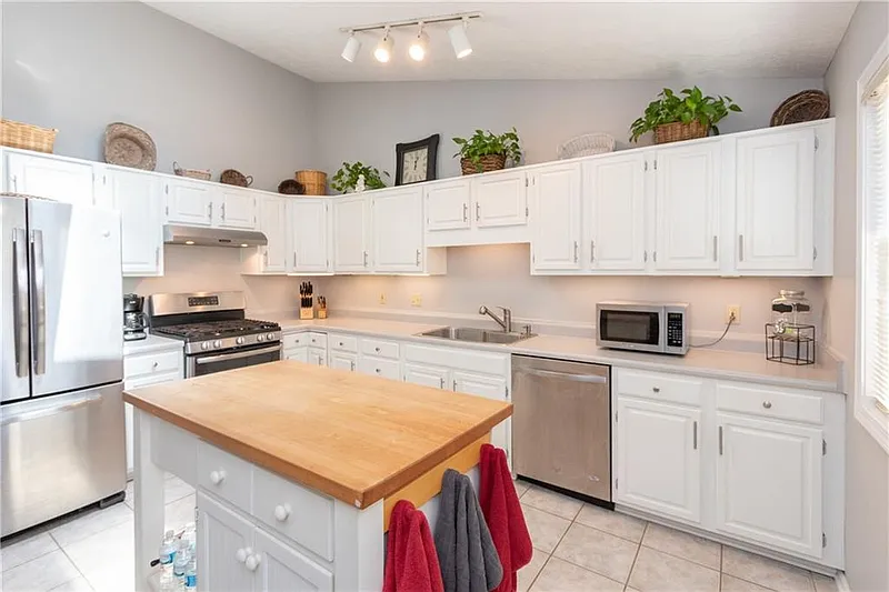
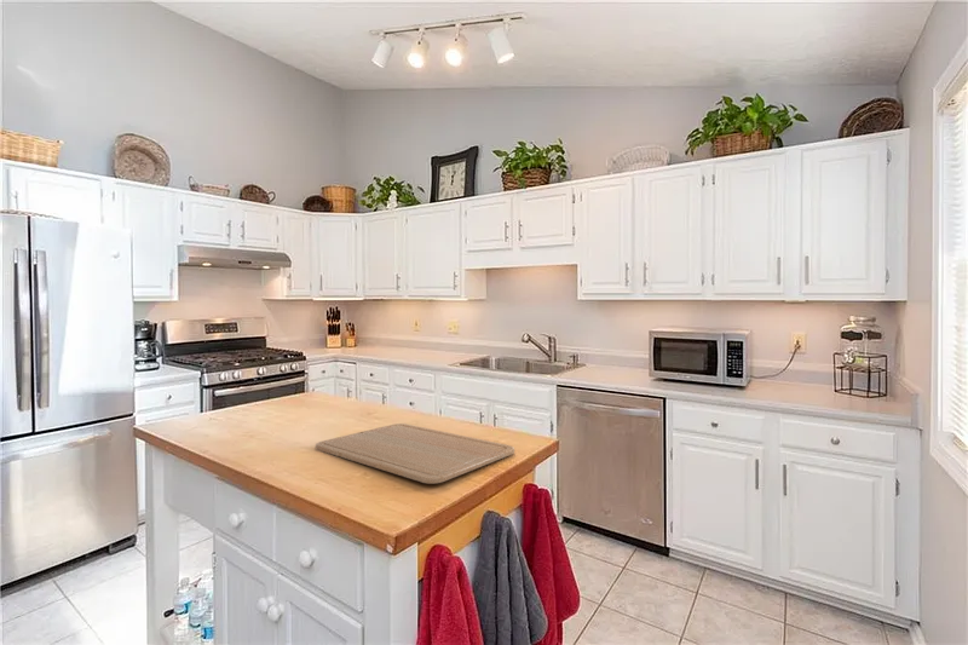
+ chopping board [315,422,515,485]
